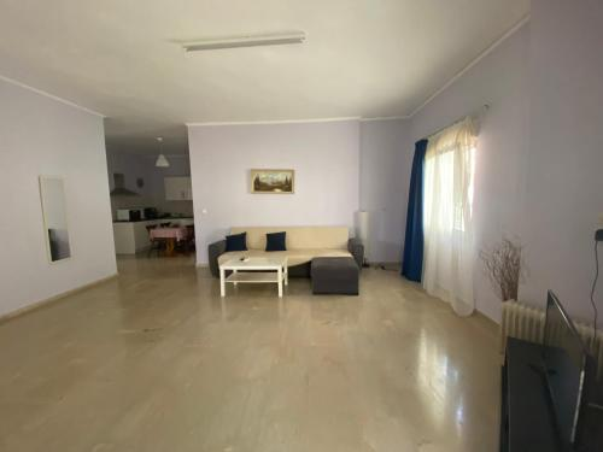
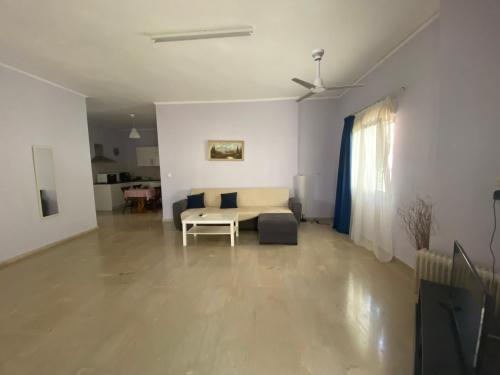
+ ceiling fan [290,48,366,103]
